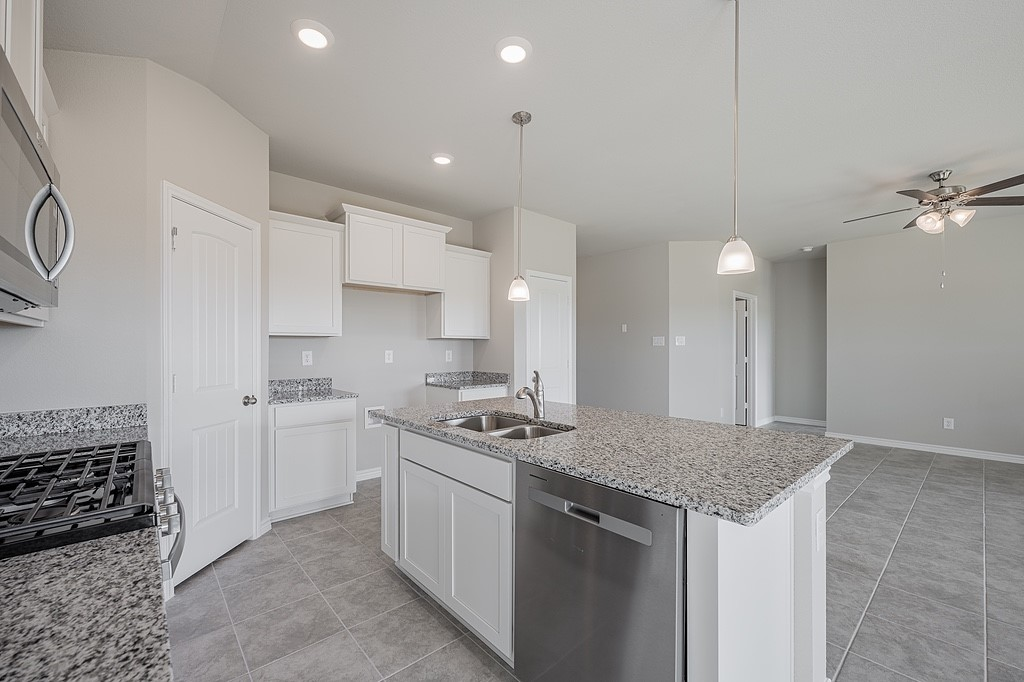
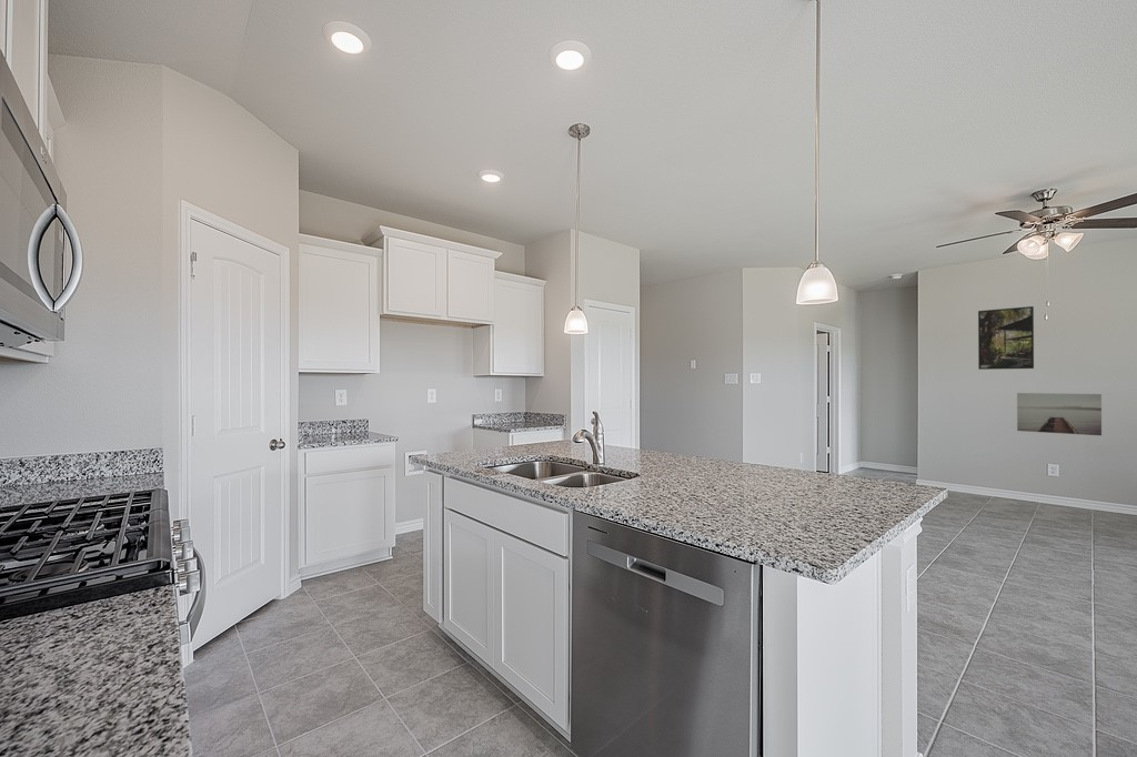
+ wall art [1016,392,1103,436]
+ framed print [977,305,1035,371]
